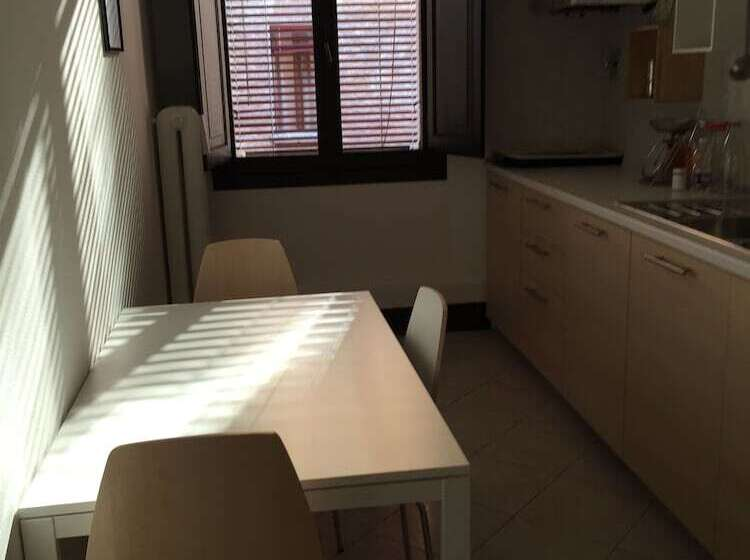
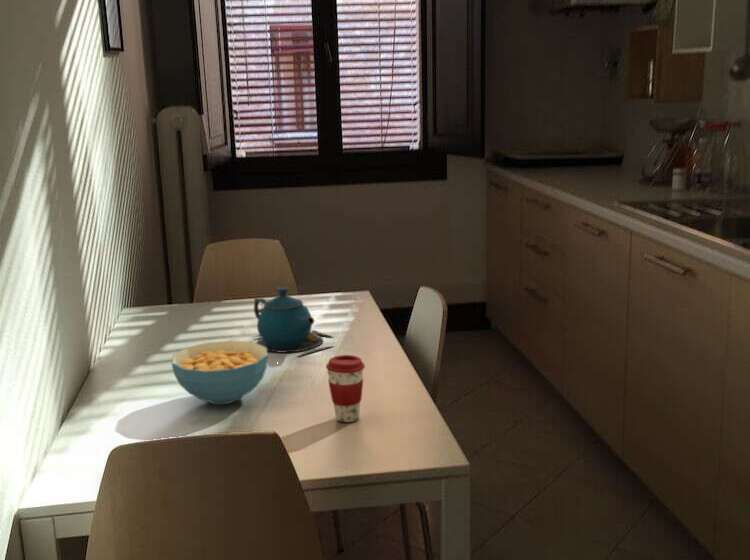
+ teapot [248,286,335,358]
+ cereal bowl [171,339,269,406]
+ coffee cup [325,354,366,423]
